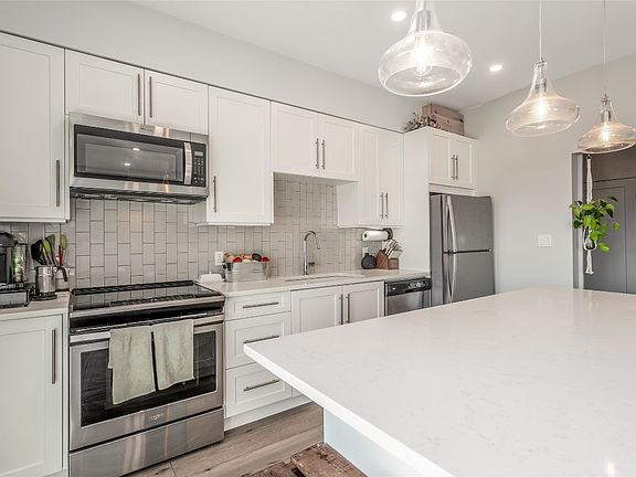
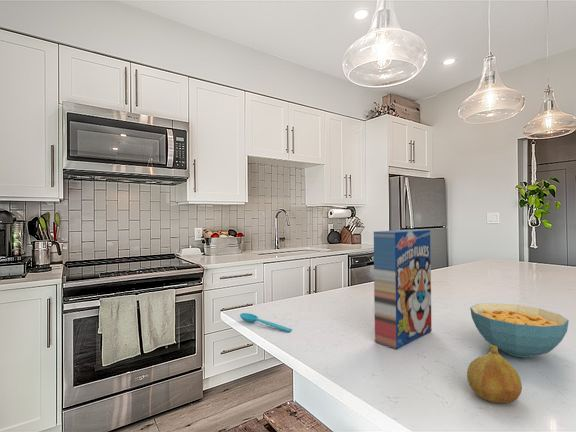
+ cereal box [373,229,433,350]
+ cereal bowl [469,302,570,359]
+ spoon [239,312,293,333]
+ fruit [466,344,523,404]
